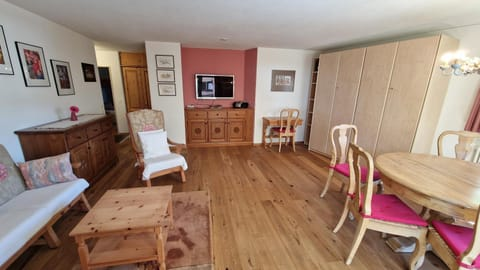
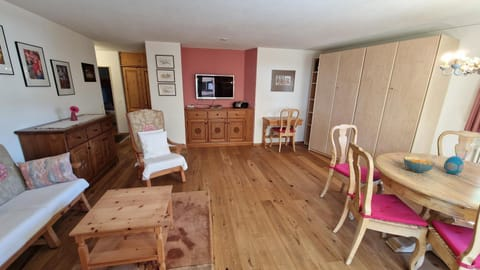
+ decorative egg [443,155,465,175]
+ cereal bowl [403,156,437,174]
